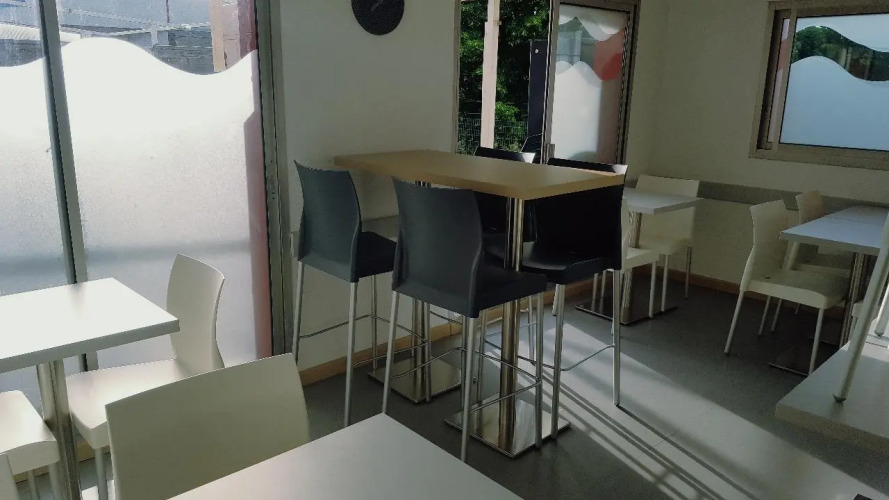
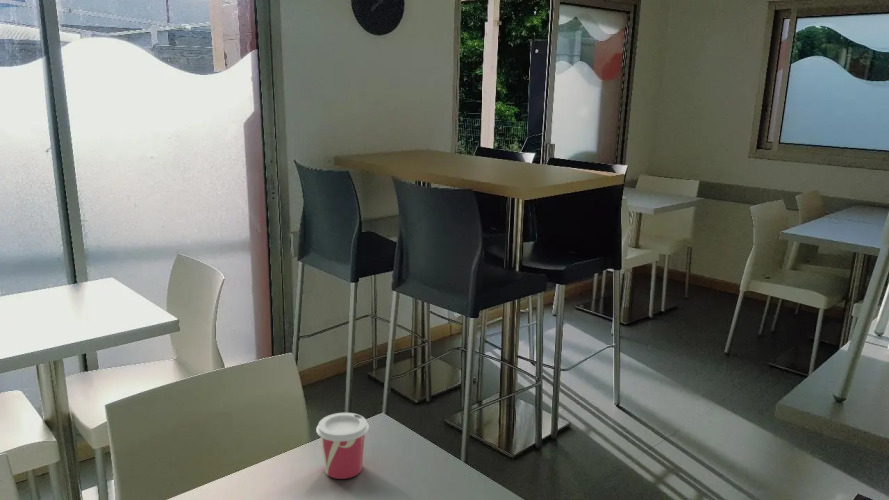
+ cup [315,412,370,480]
